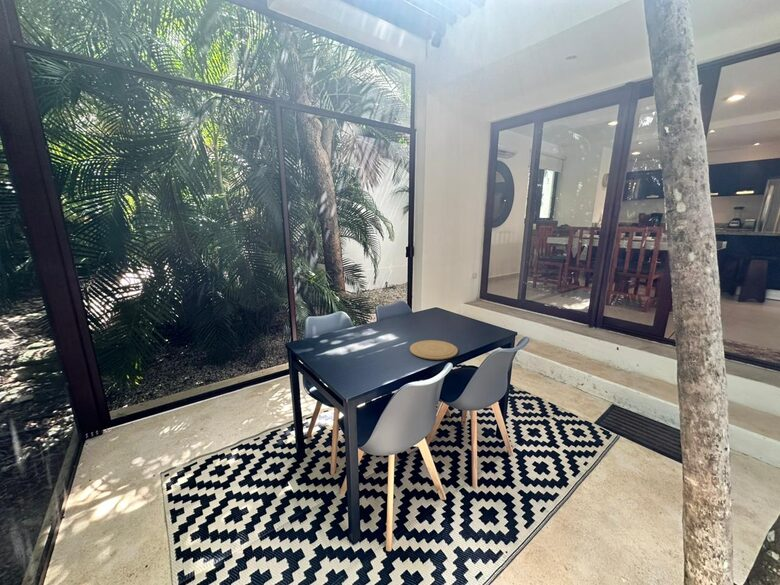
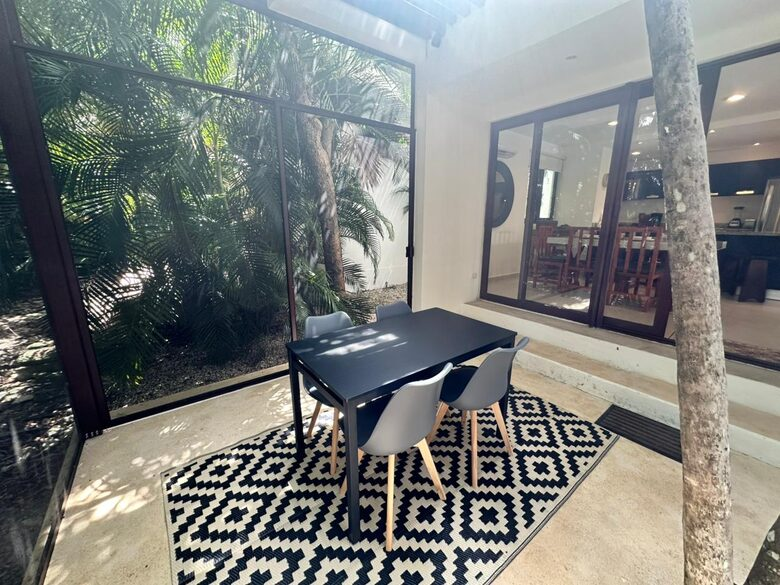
- plate [409,339,459,360]
